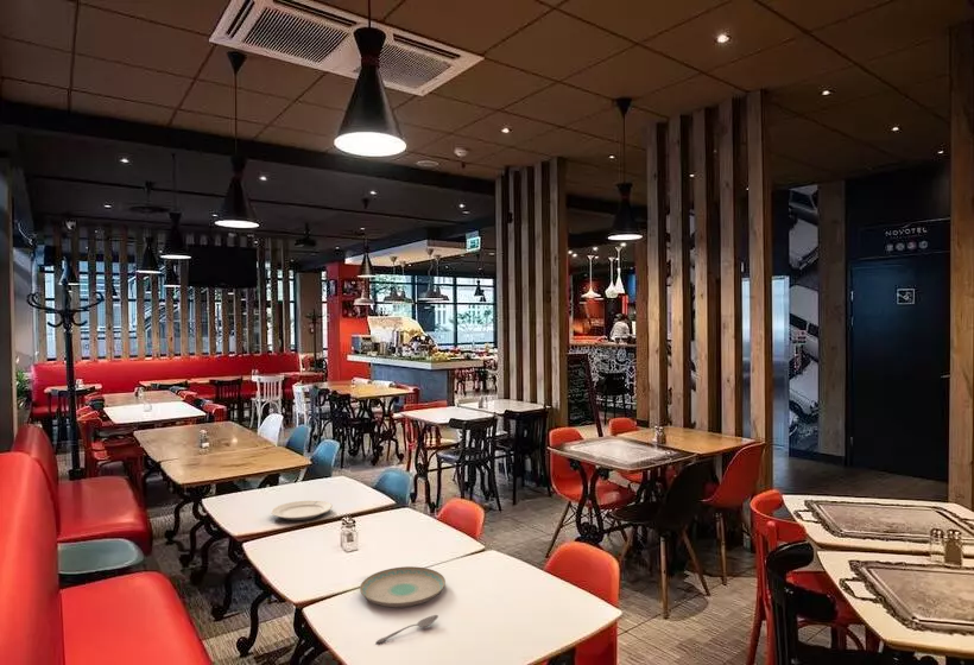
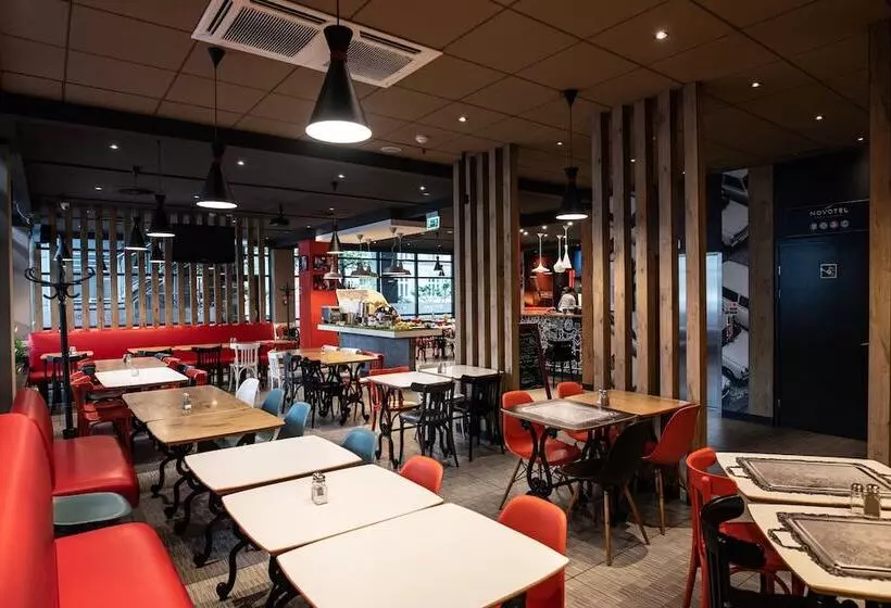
- plate [359,565,447,608]
- chinaware [270,500,334,521]
- spoon [375,614,439,645]
